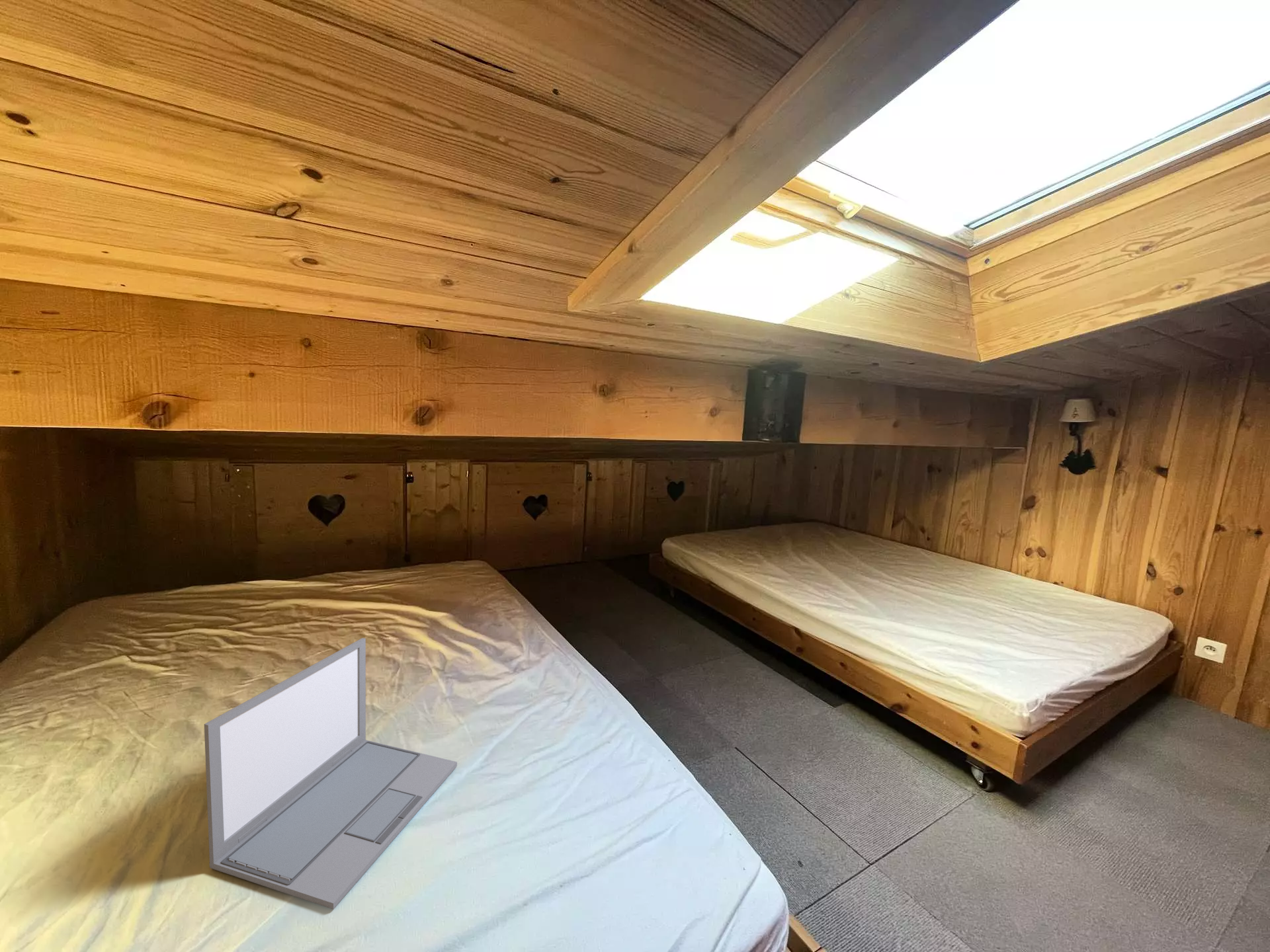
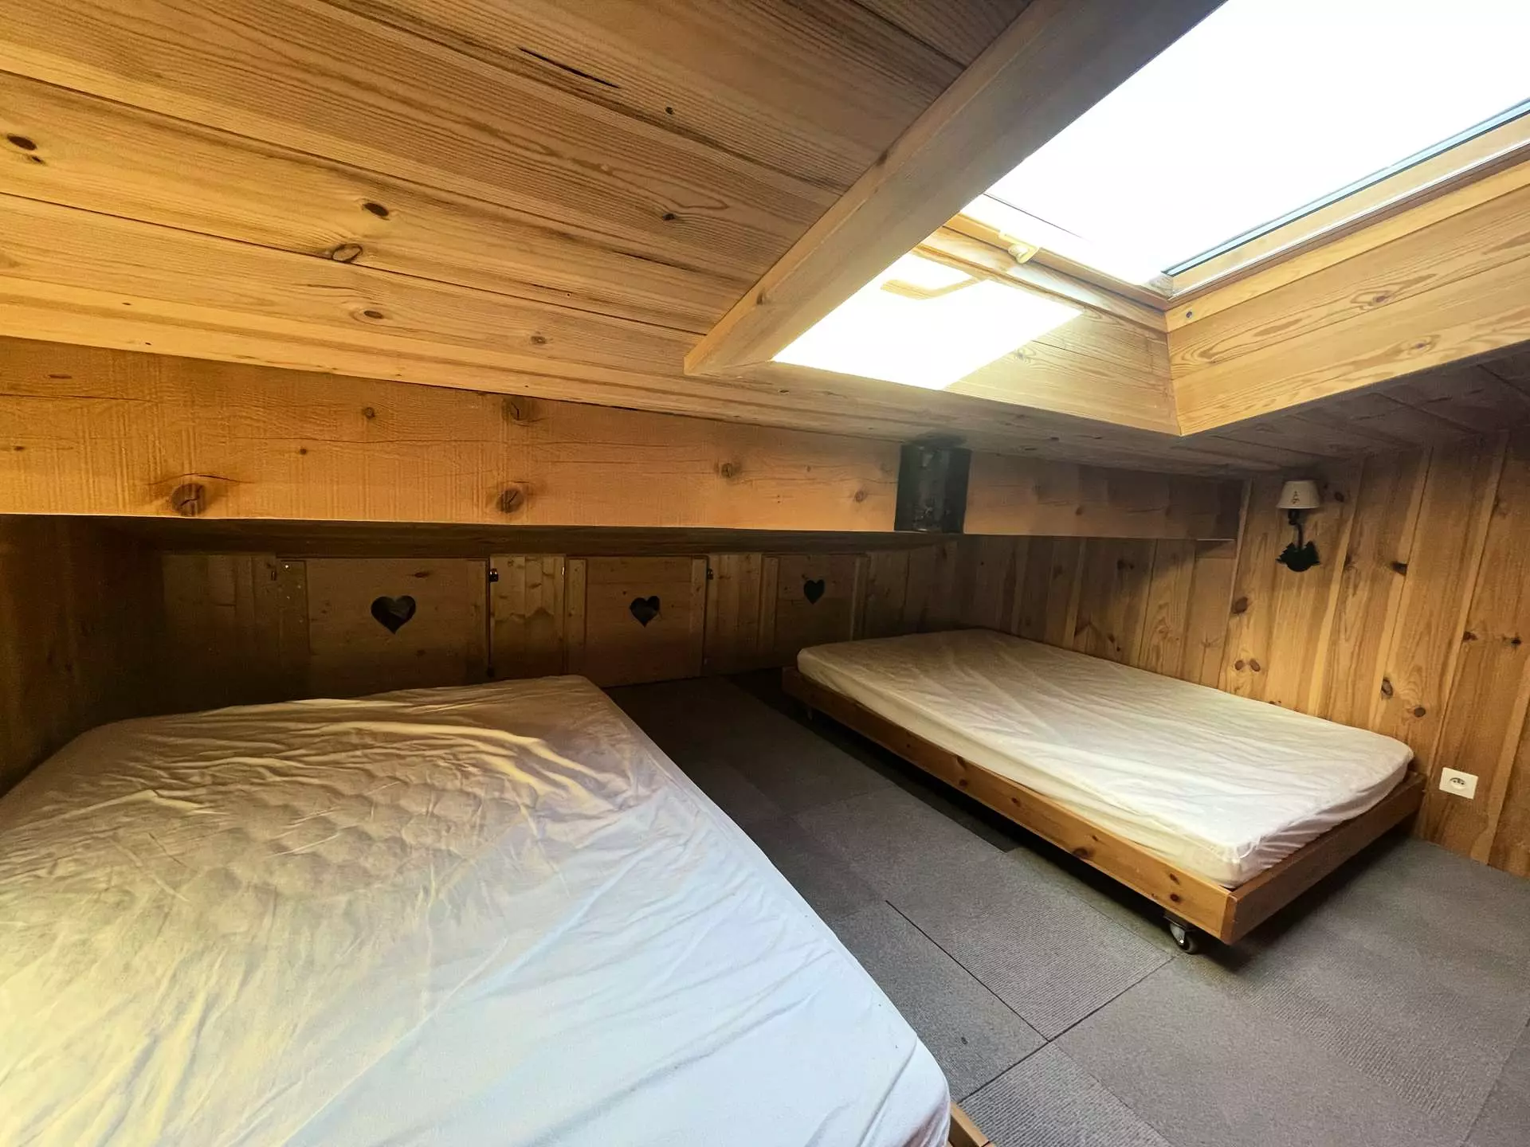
- laptop [204,637,458,910]
